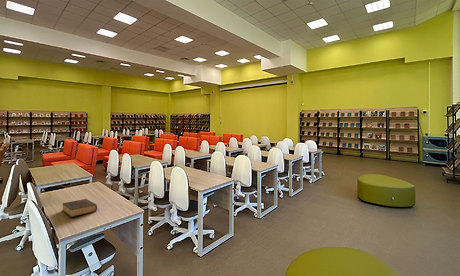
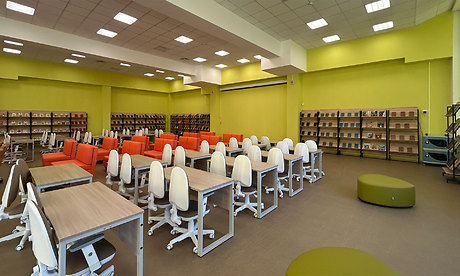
- book [61,198,98,218]
